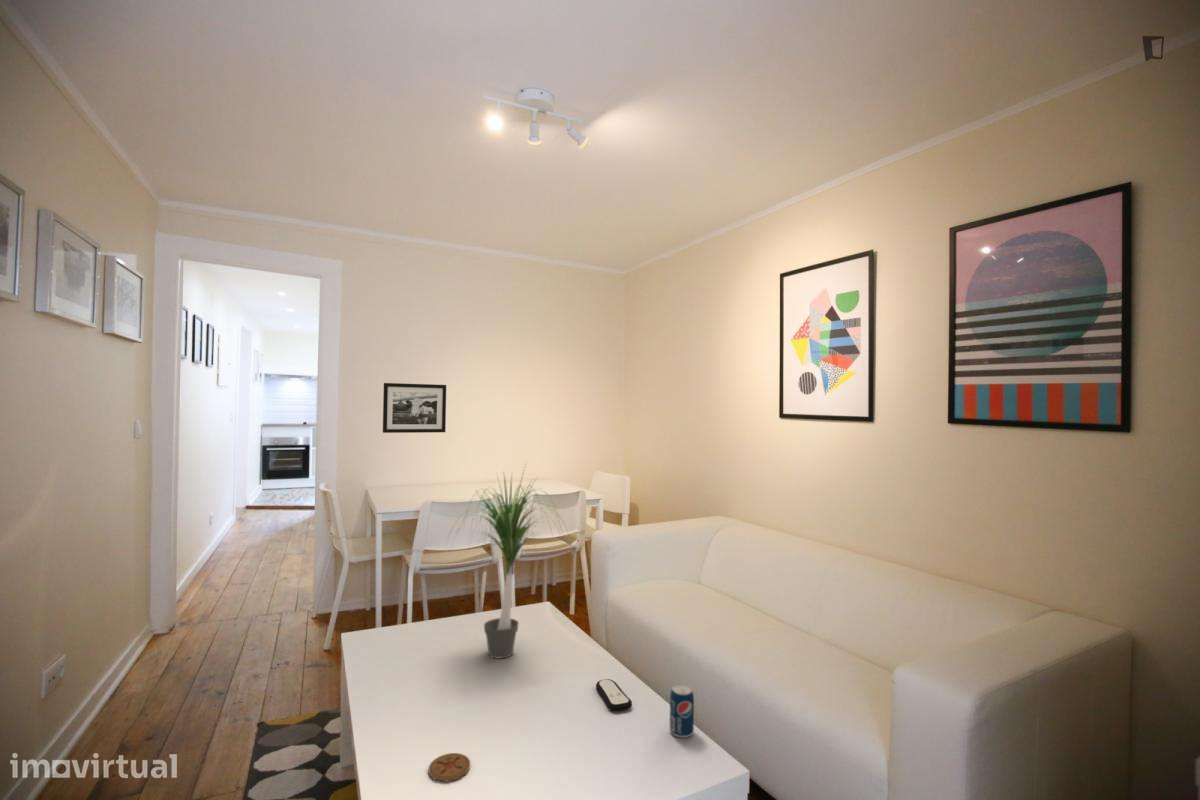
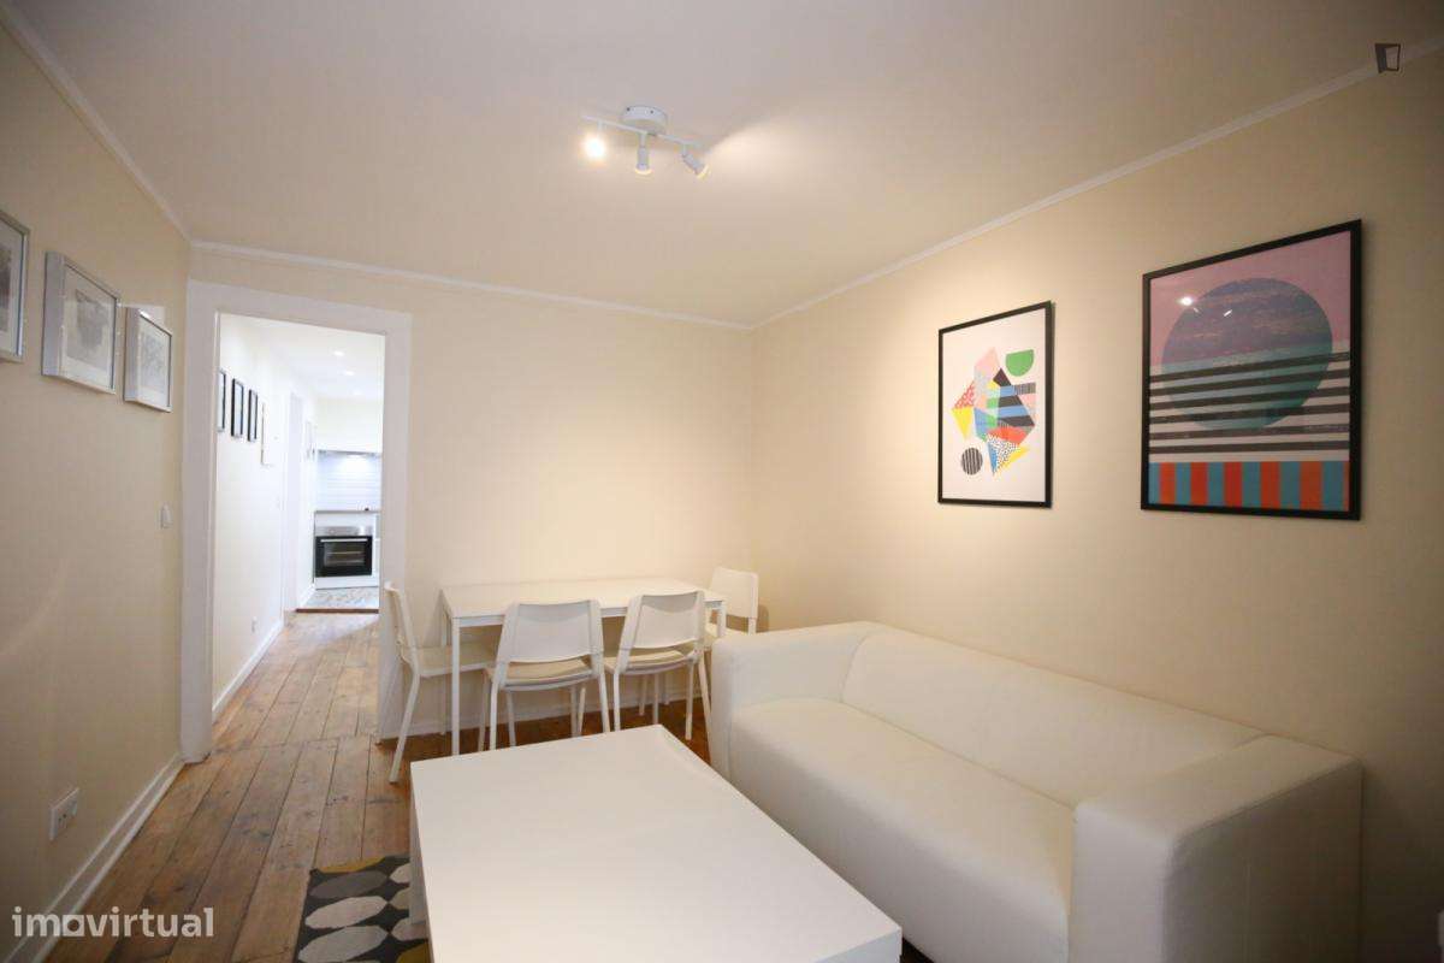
- remote control [595,678,633,712]
- coaster [427,752,471,782]
- picture frame [382,382,447,434]
- potted plant [444,461,574,660]
- beverage can [669,683,695,739]
